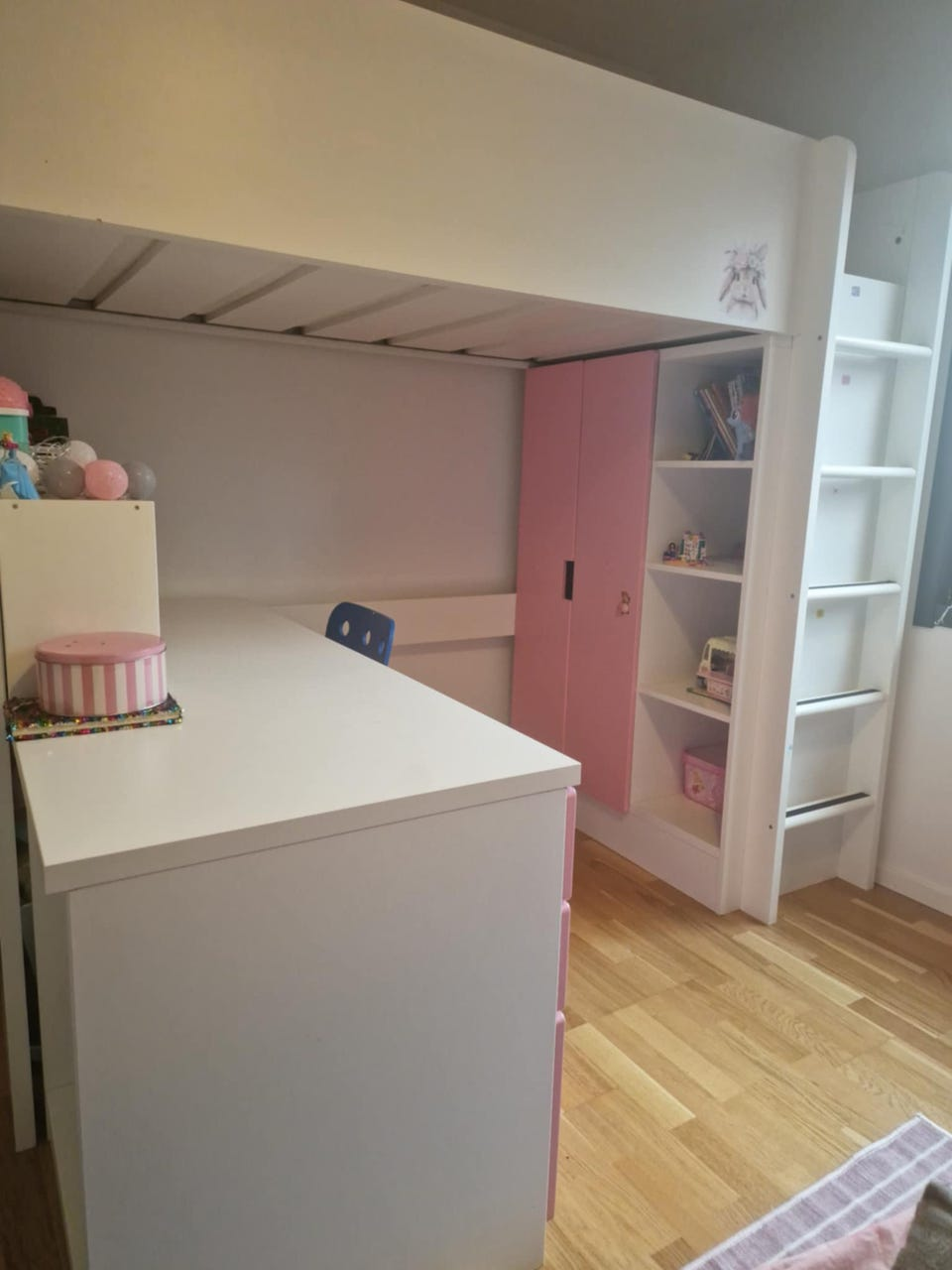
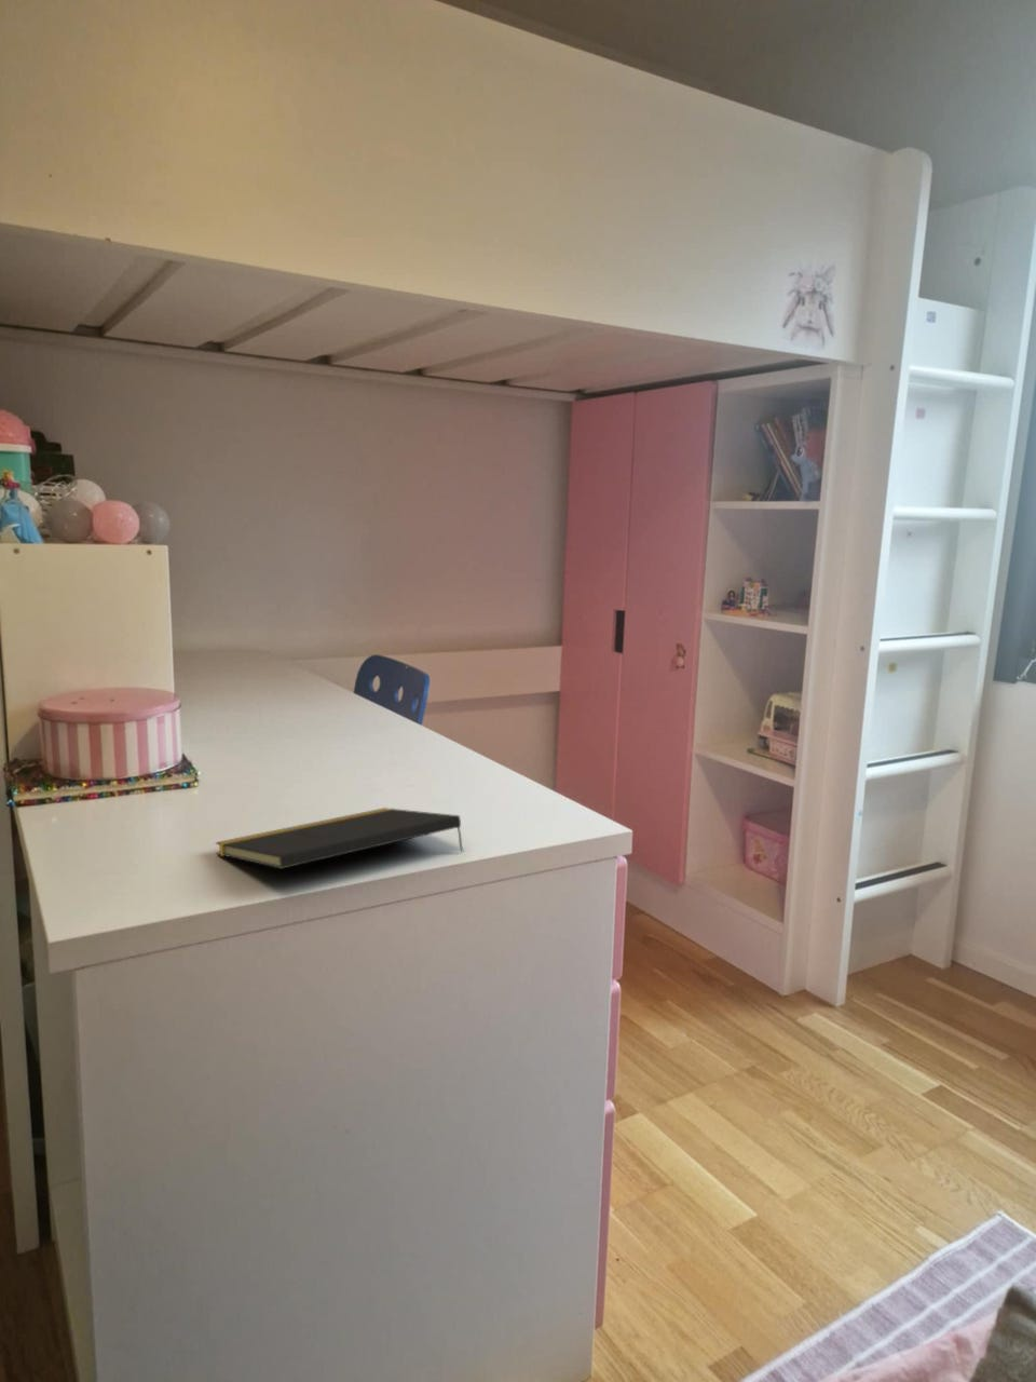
+ notepad [214,806,464,871]
